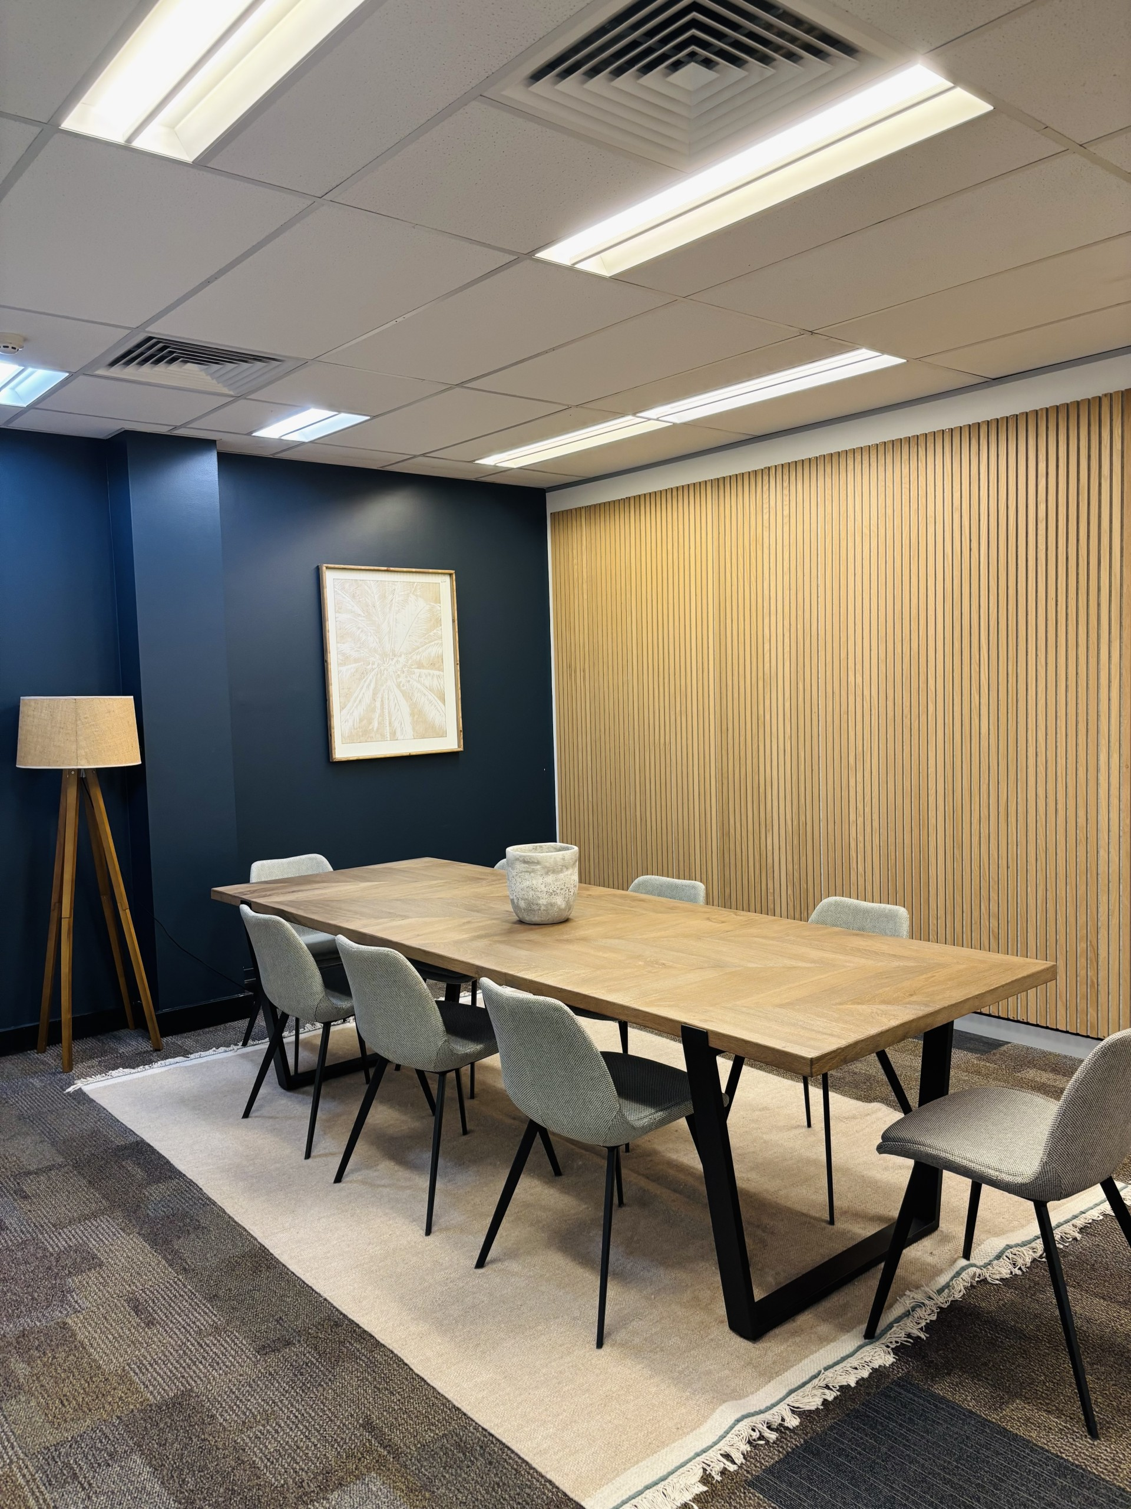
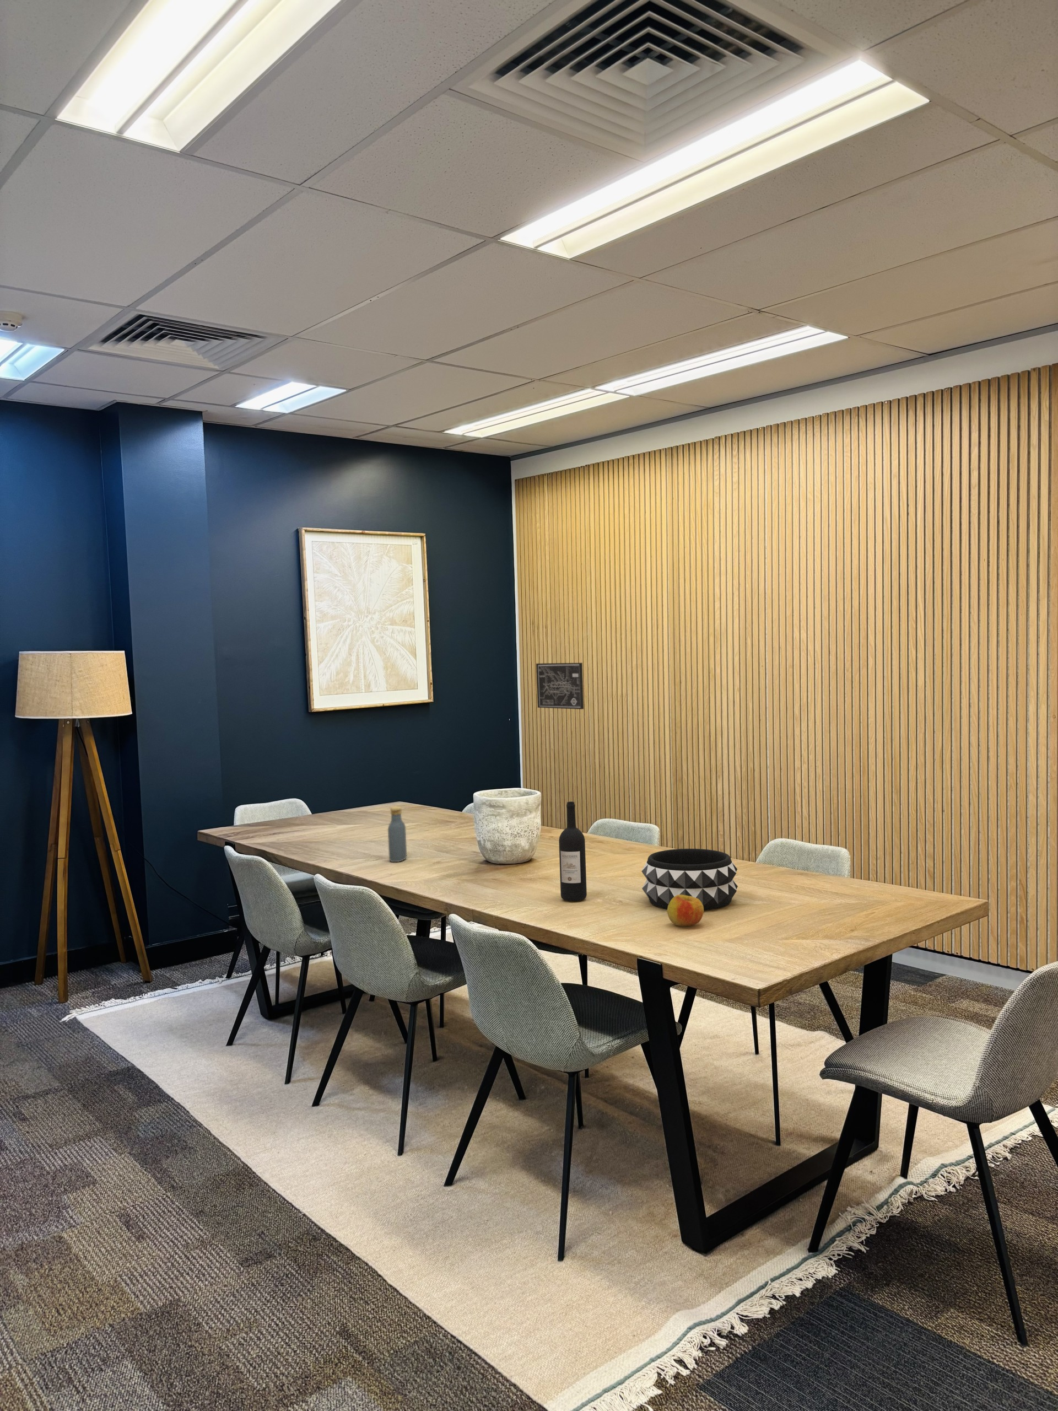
+ apple [666,894,705,927]
+ wall art [536,662,585,710]
+ decorative bowl [641,848,738,911]
+ wine bottle [558,801,588,902]
+ vodka [388,805,407,862]
